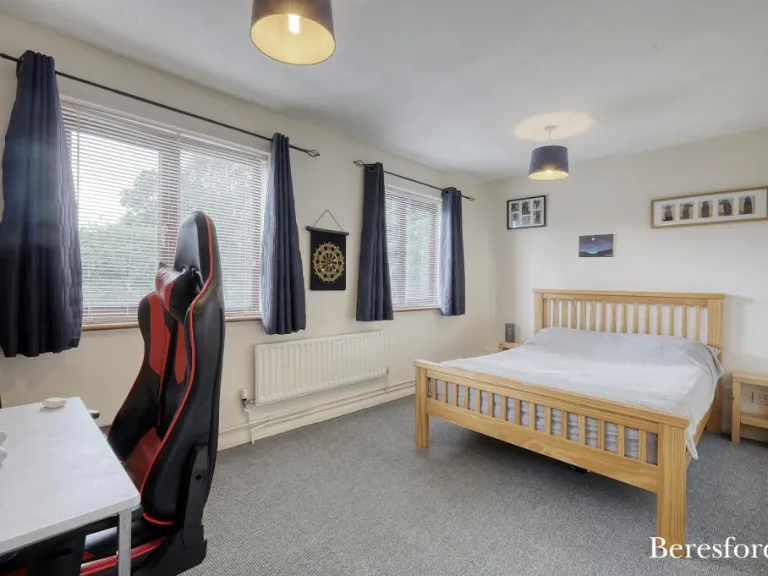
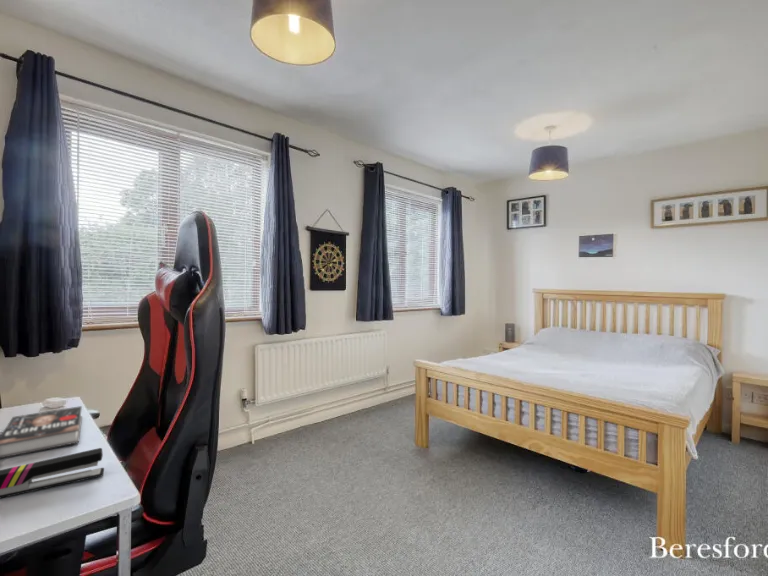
+ book [0,405,83,459]
+ stapler [0,447,105,499]
